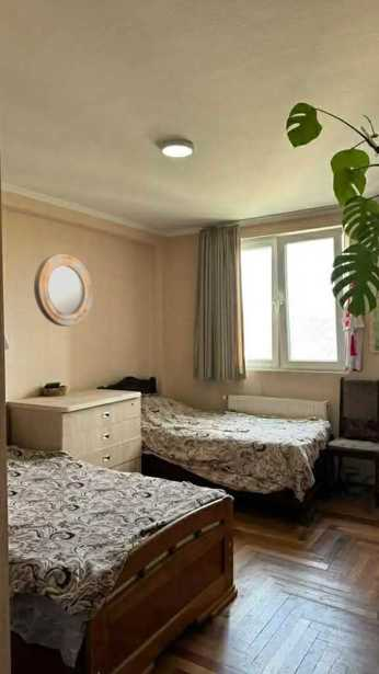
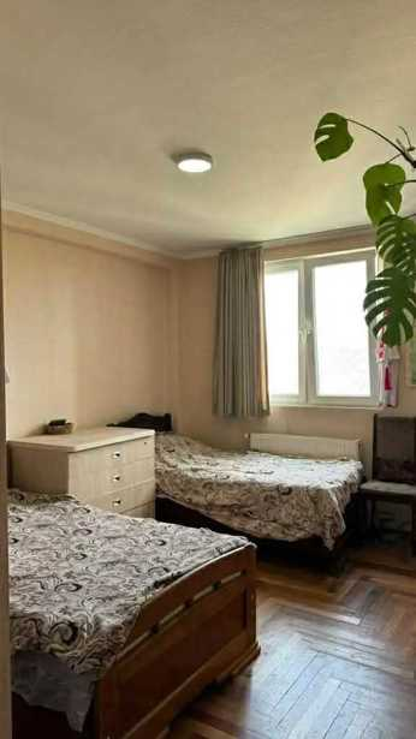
- home mirror [33,253,93,328]
